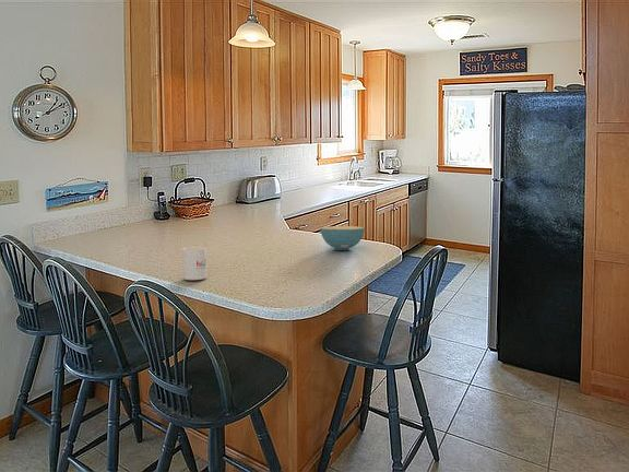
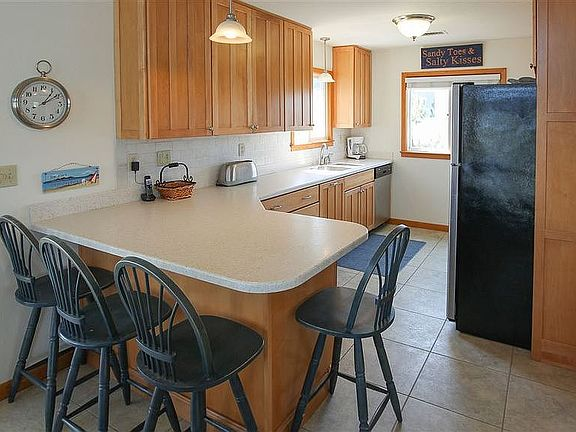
- mug [181,246,207,281]
- cereal bowl [320,225,366,251]
